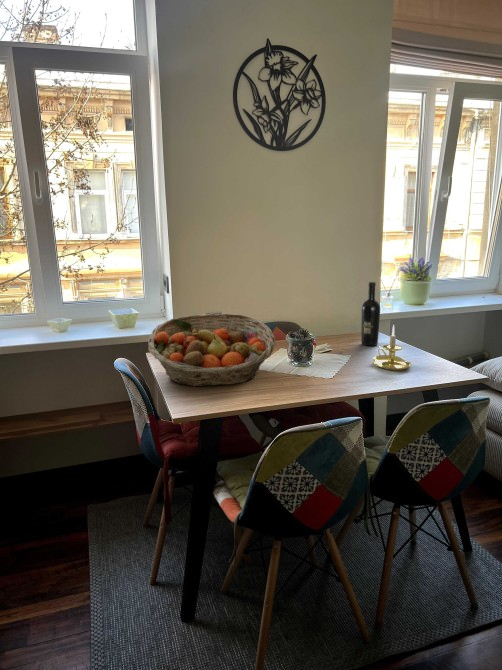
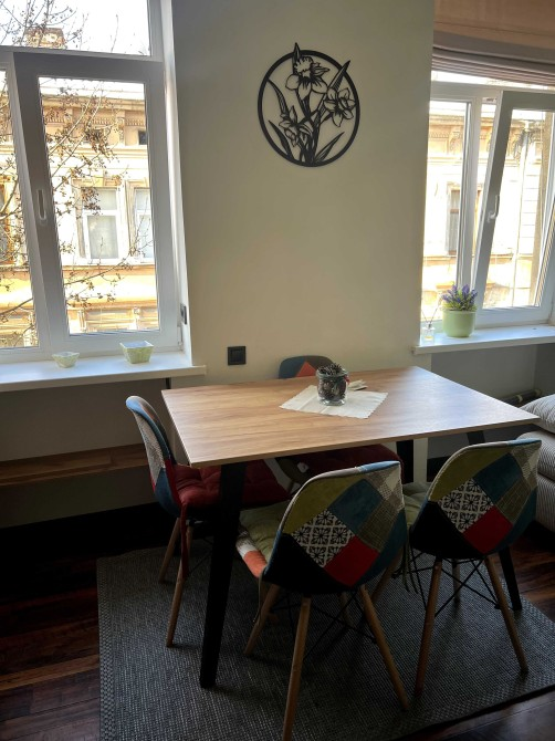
- wine bottle [360,281,381,347]
- candle holder [372,324,412,372]
- fruit basket [147,312,276,388]
